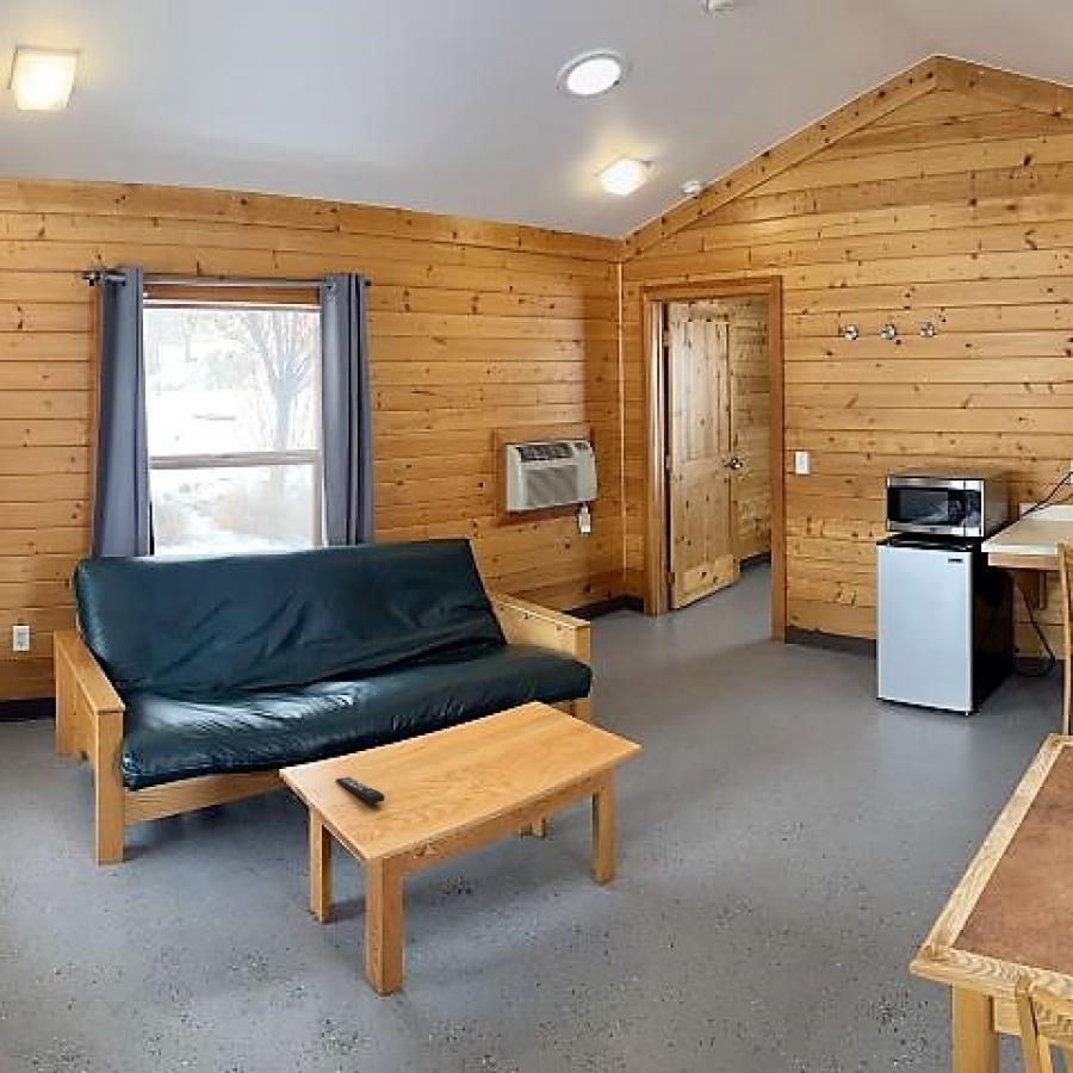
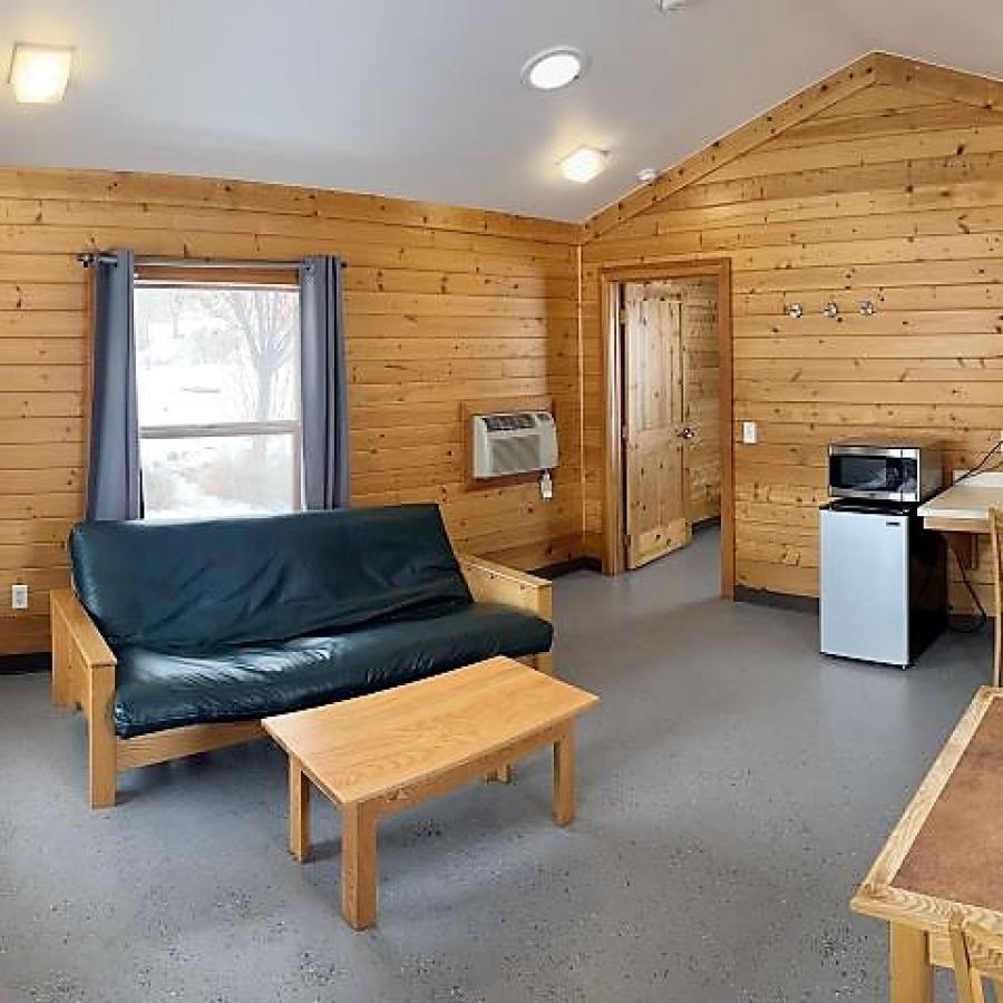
- remote control [335,776,386,805]
